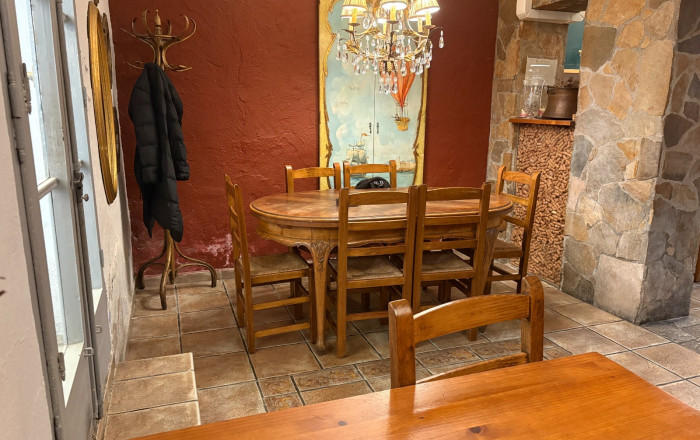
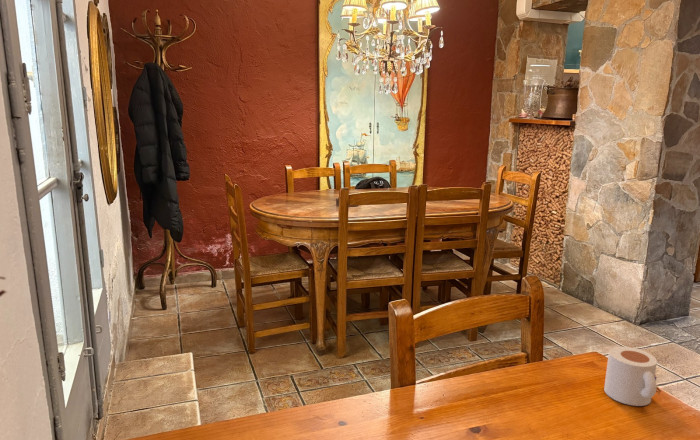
+ mug [603,345,662,407]
